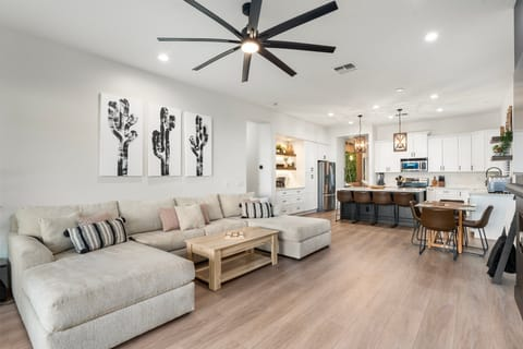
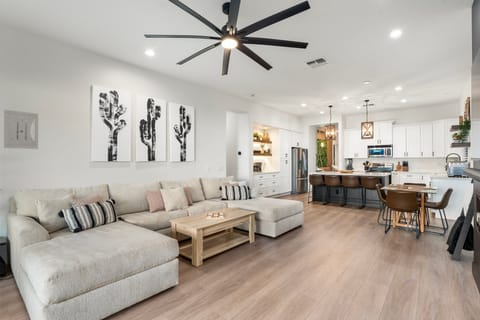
+ wall art [3,109,39,150]
